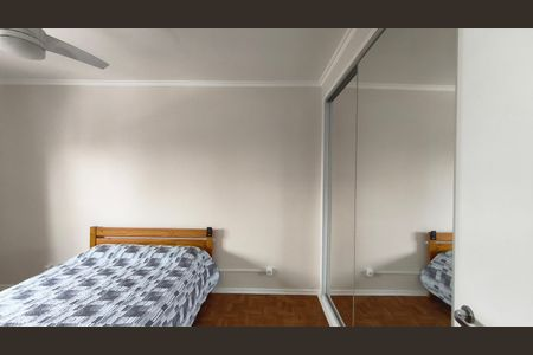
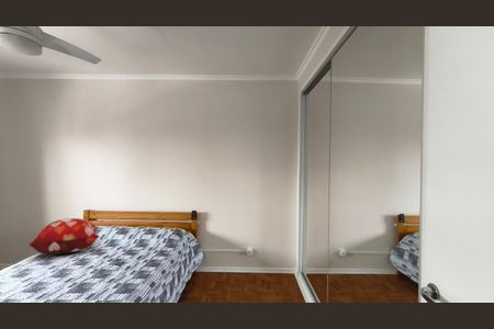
+ decorative pillow [29,217,101,256]
